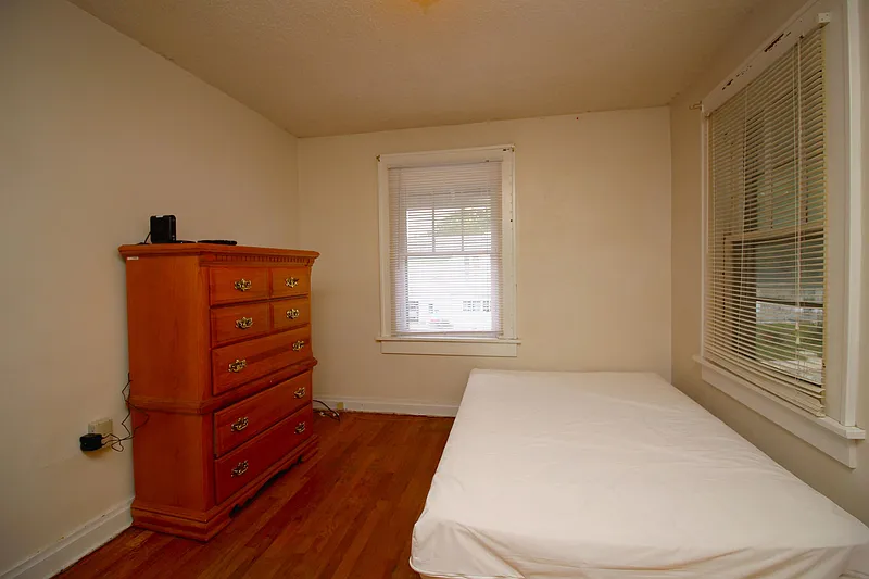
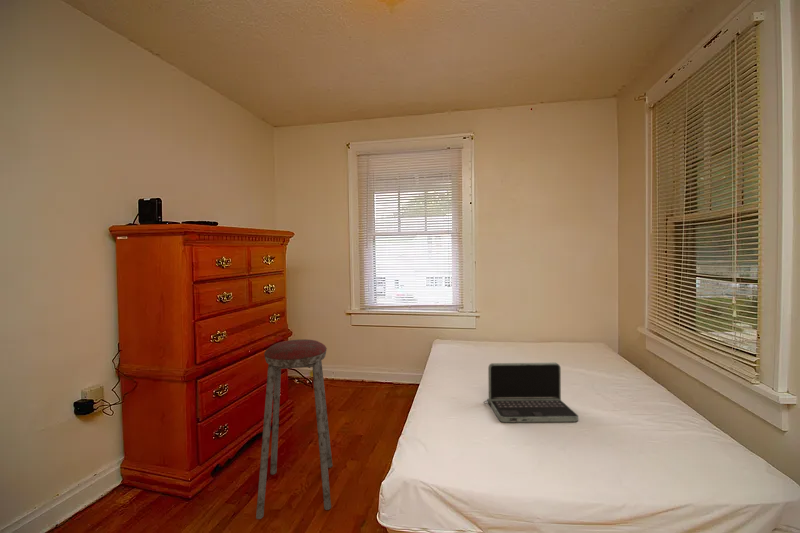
+ laptop [483,362,579,423]
+ music stool [255,338,333,520]
